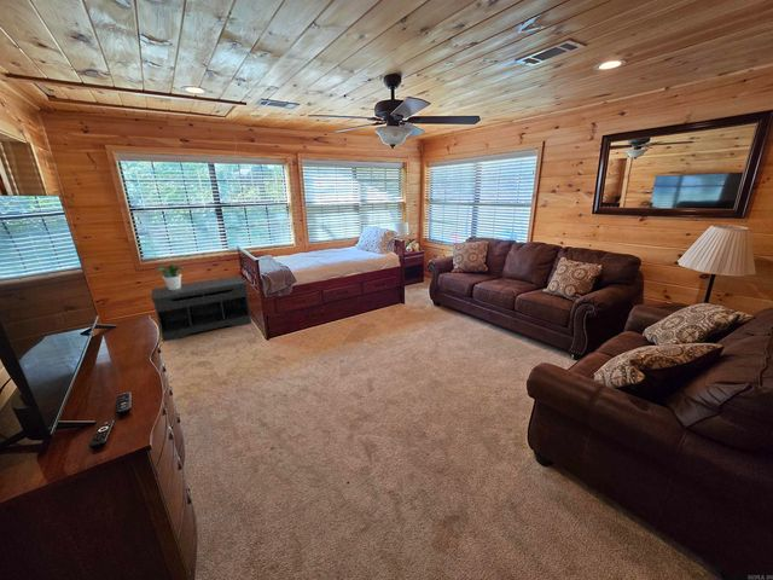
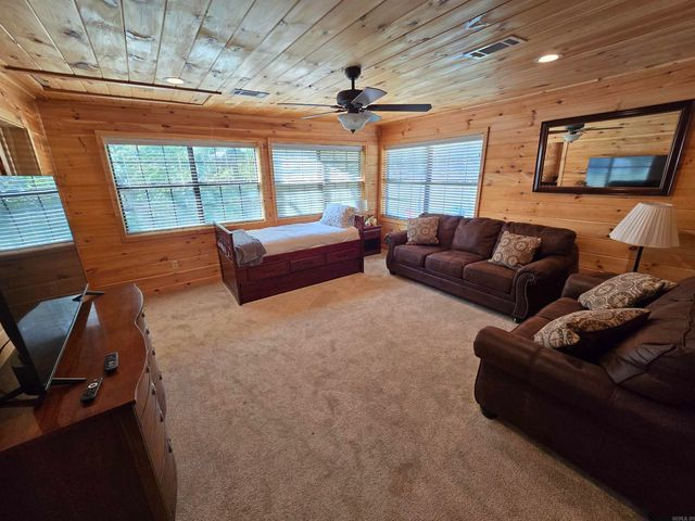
- potted plant [155,263,184,290]
- bench [151,276,252,343]
